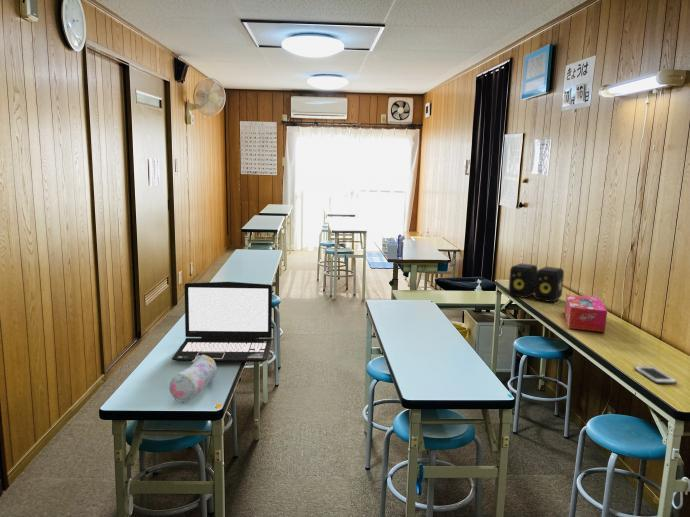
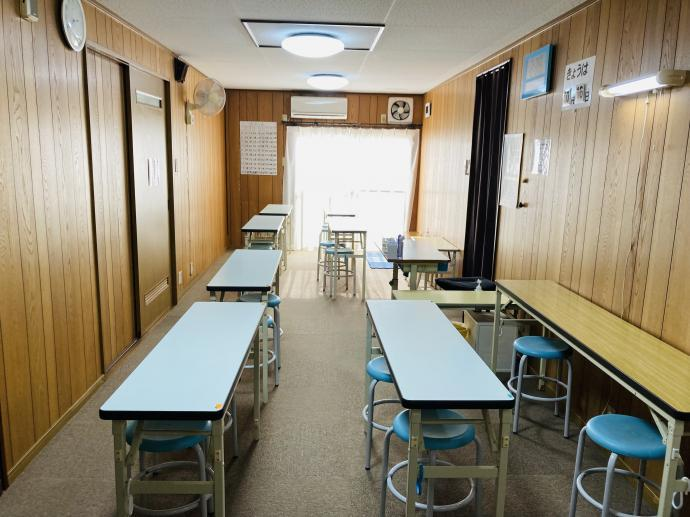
- pencil case [168,355,218,404]
- laptop [171,281,273,363]
- tissue box [564,294,608,333]
- cell phone [633,365,678,385]
- speaker [508,262,565,303]
